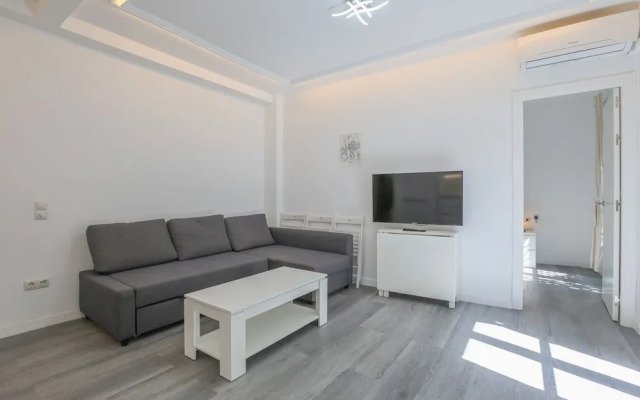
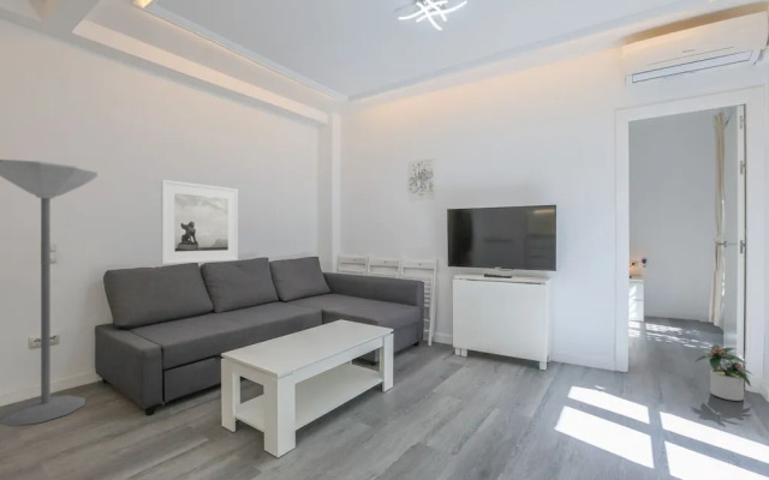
+ floor lamp [0,158,99,427]
+ potted plant [693,343,753,402]
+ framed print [160,179,239,265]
